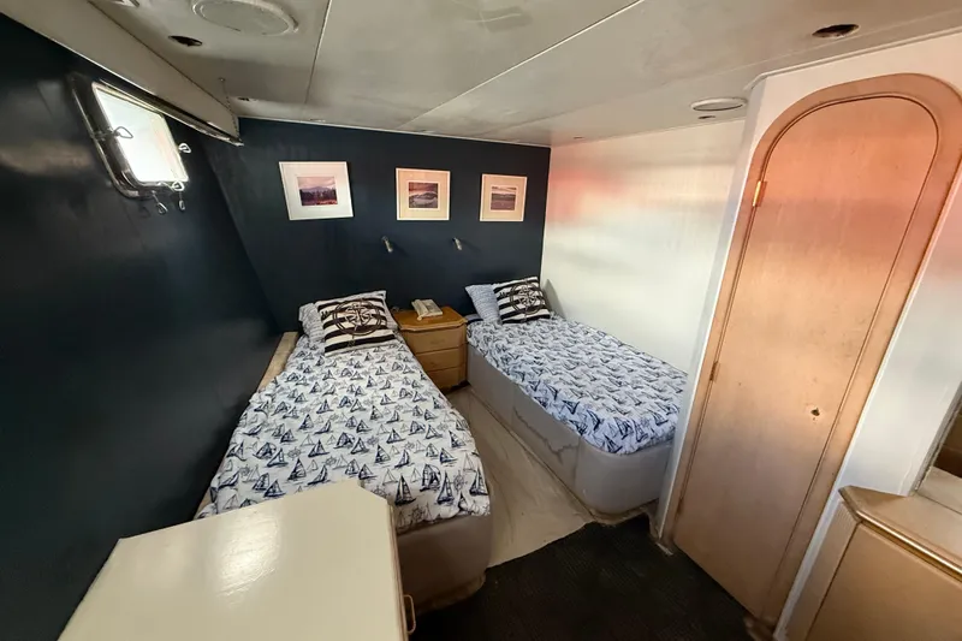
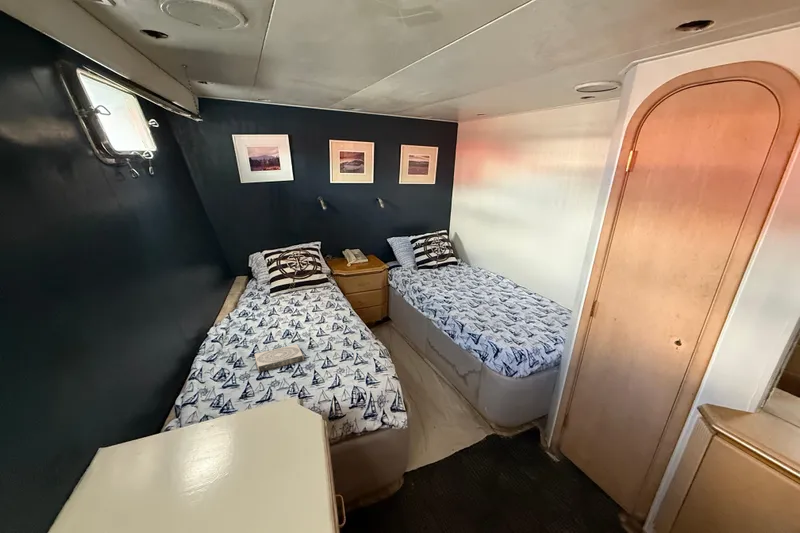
+ book [254,343,305,373]
